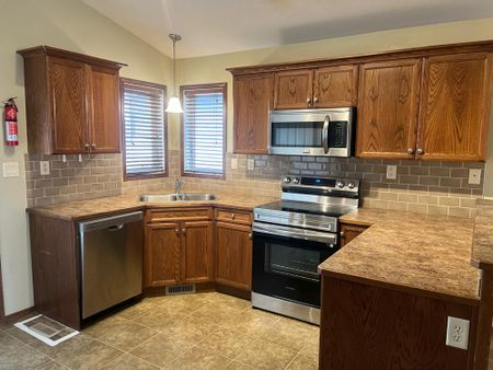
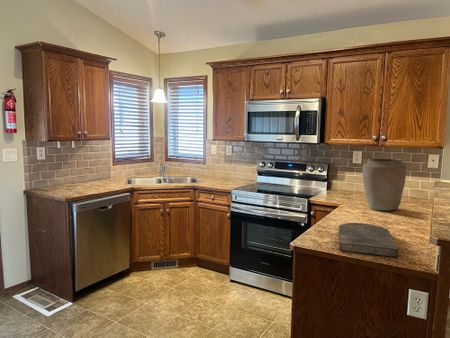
+ vase [362,157,407,211]
+ cutting board [338,222,400,258]
